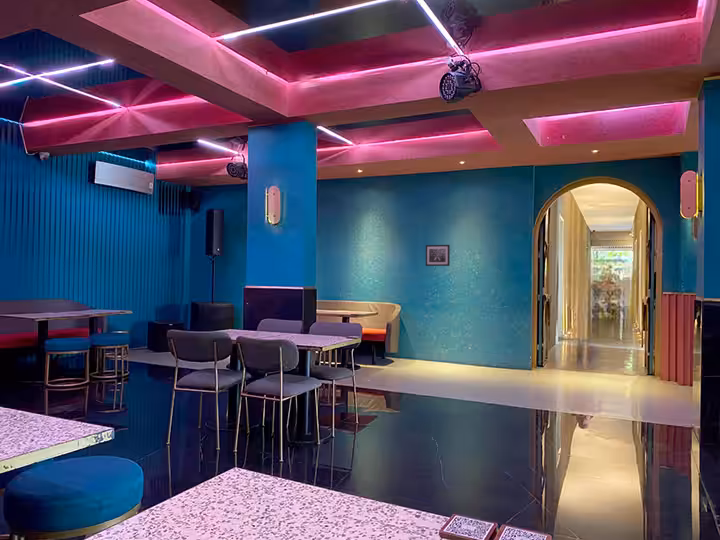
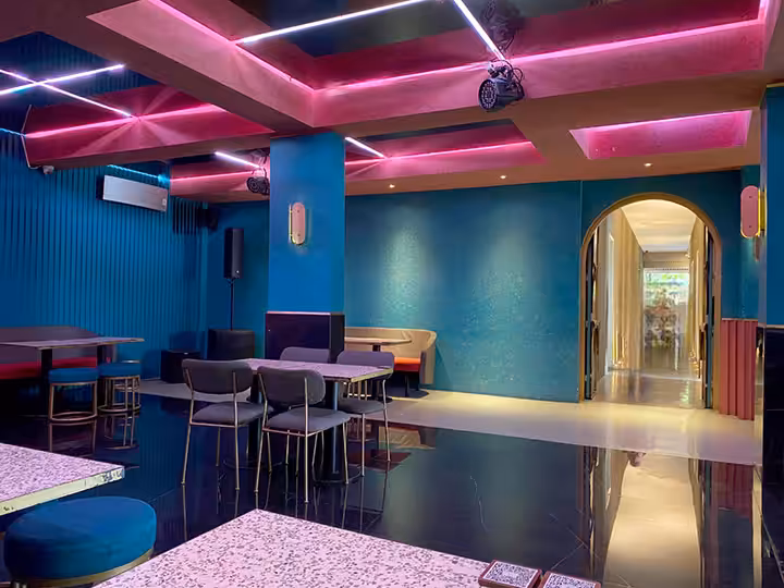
- wall art [425,244,451,267]
